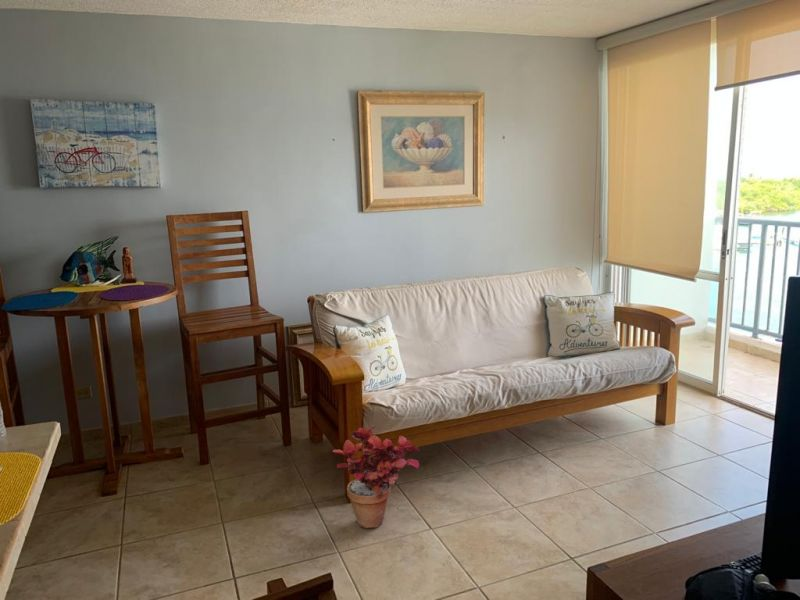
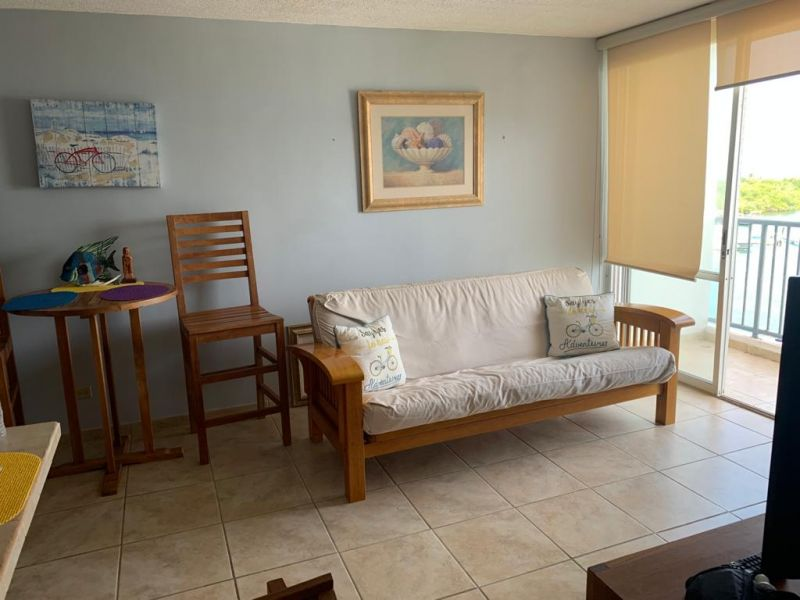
- potted plant [332,425,421,529]
